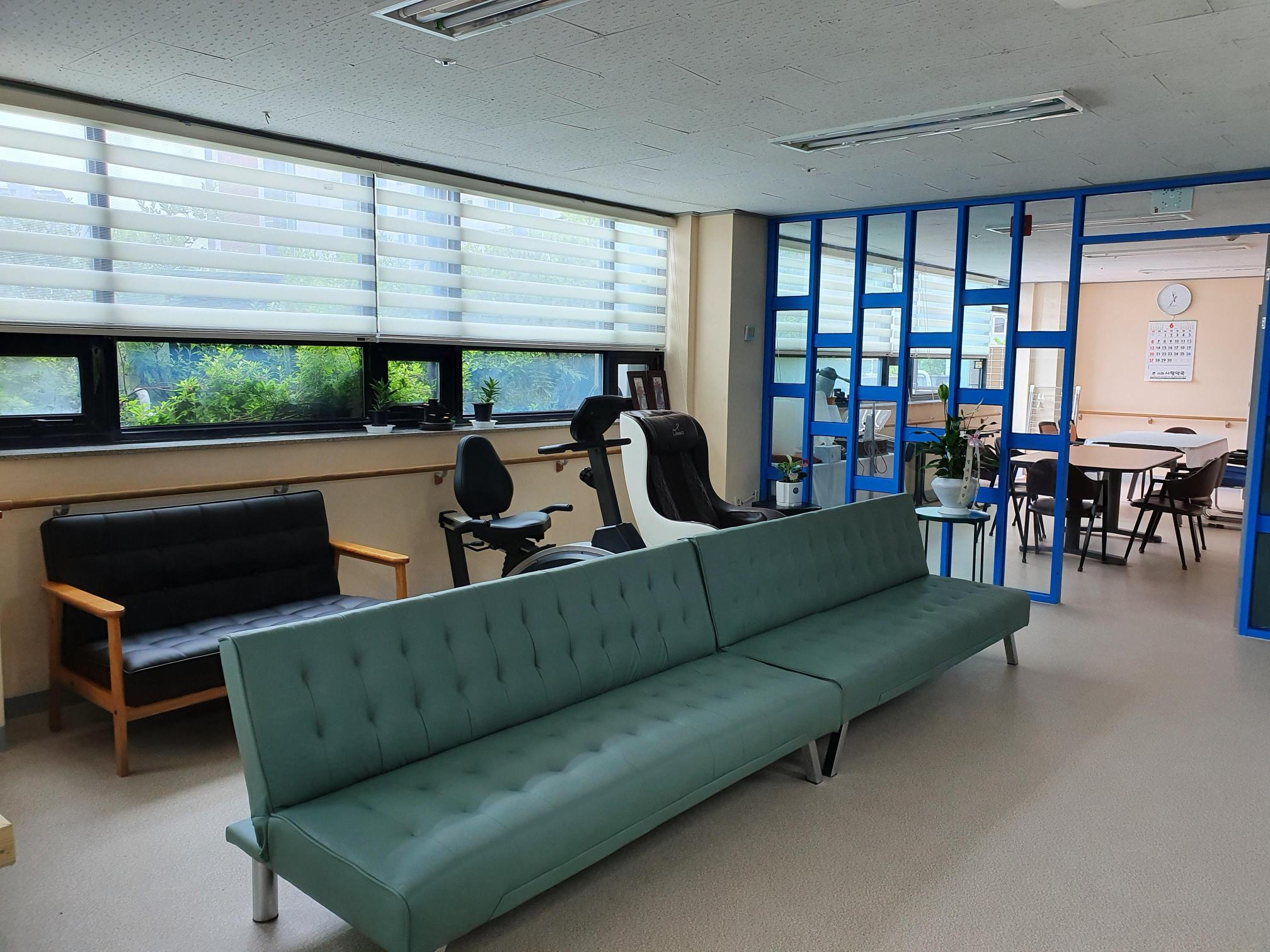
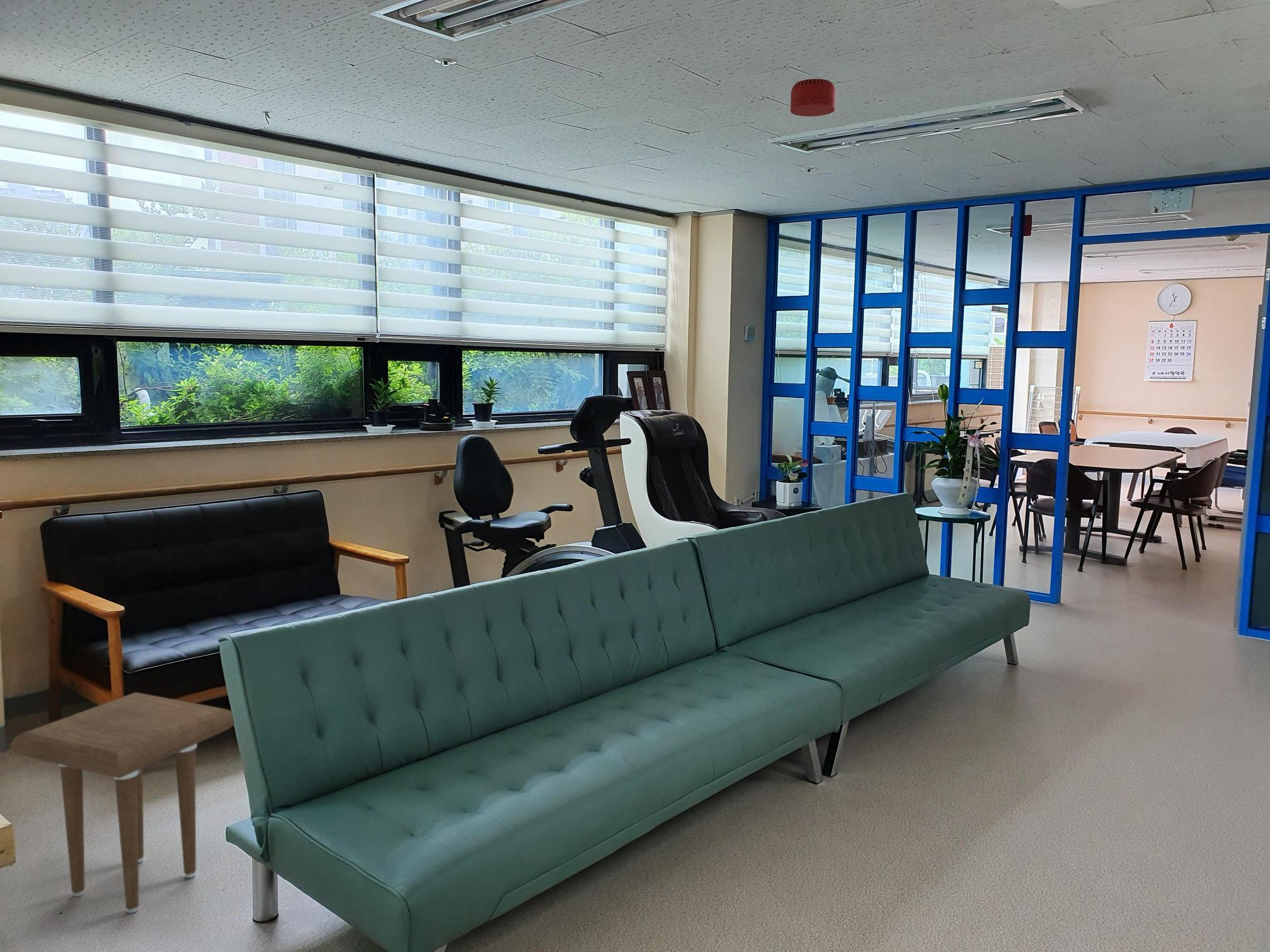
+ smoke detector [790,78,836,117]
+ side table [10,692,235,914]
